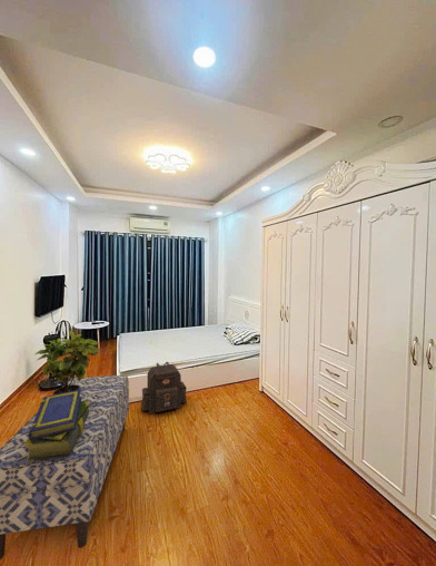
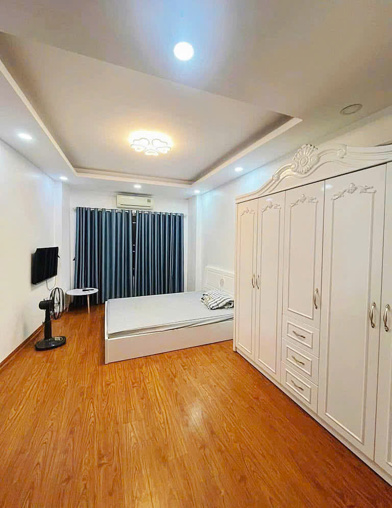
- bench [0,374,130,560]
- potted plant [34,330,101,396]
- stack of books [24,390,90,461]
- backpack [140,361,188,414]
